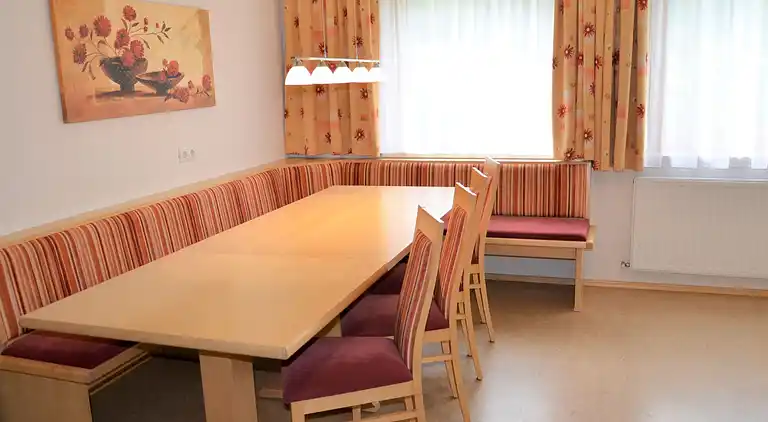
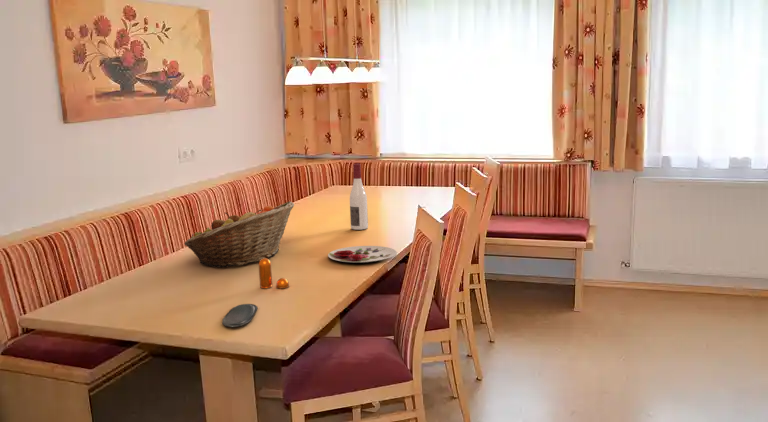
+ fruit basket [184,200,295,269]
+ plate [327,245,398,264]
+ pepper shaker [258,258,290,289]
+ oval tray [221,303,258,328]
+ alcohol [349,163,369,231]
